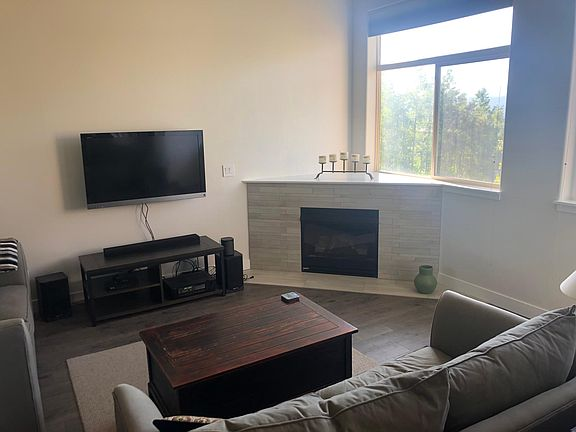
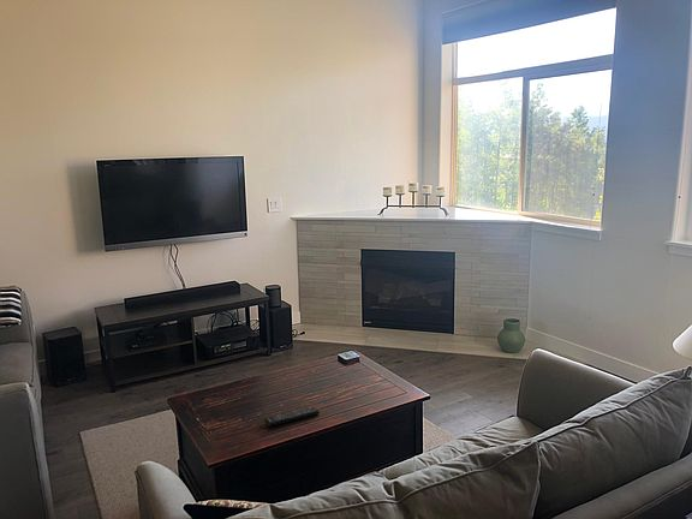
+ remote control [263,406,321,428]
